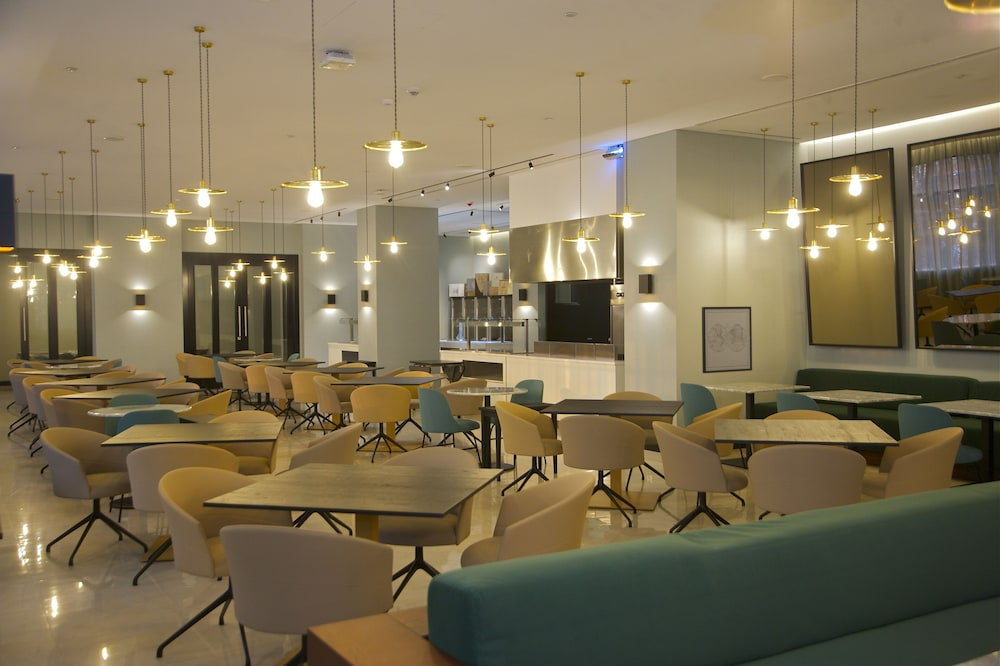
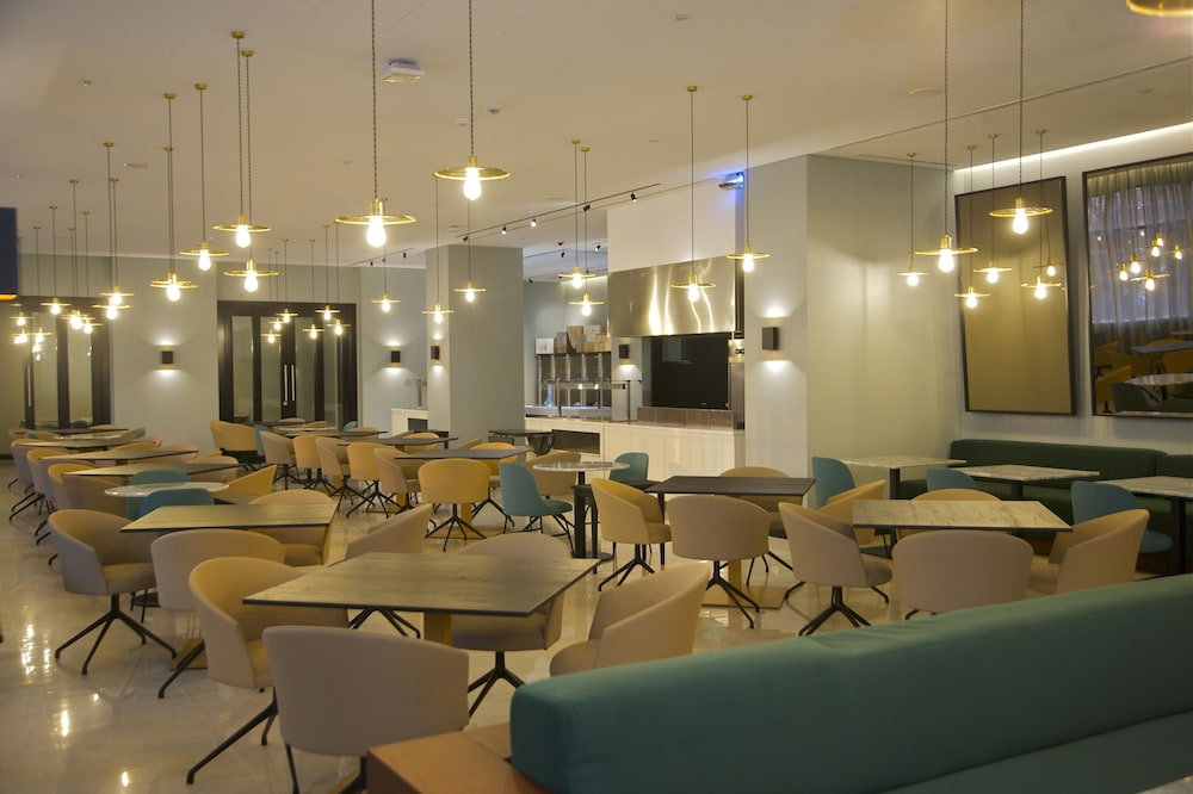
- wall art [701,306,753,374]
